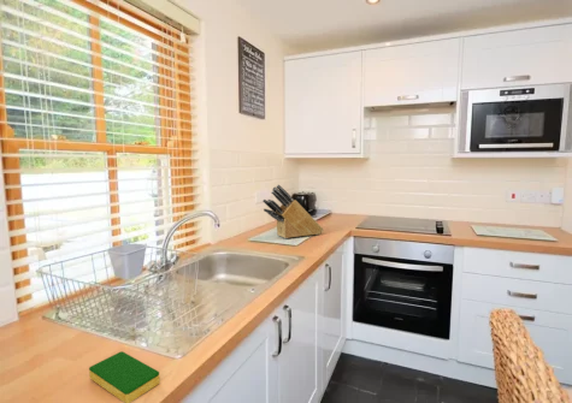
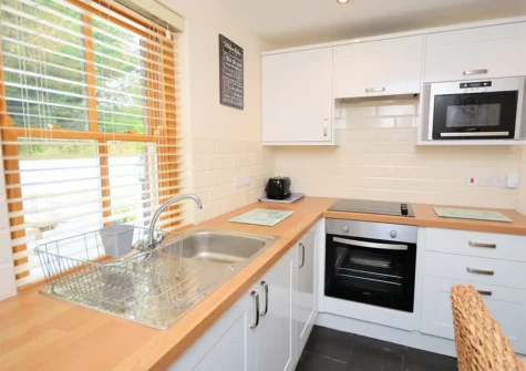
- dish sponge [88,350,161,403]
- knife block [261,184,324,239]
